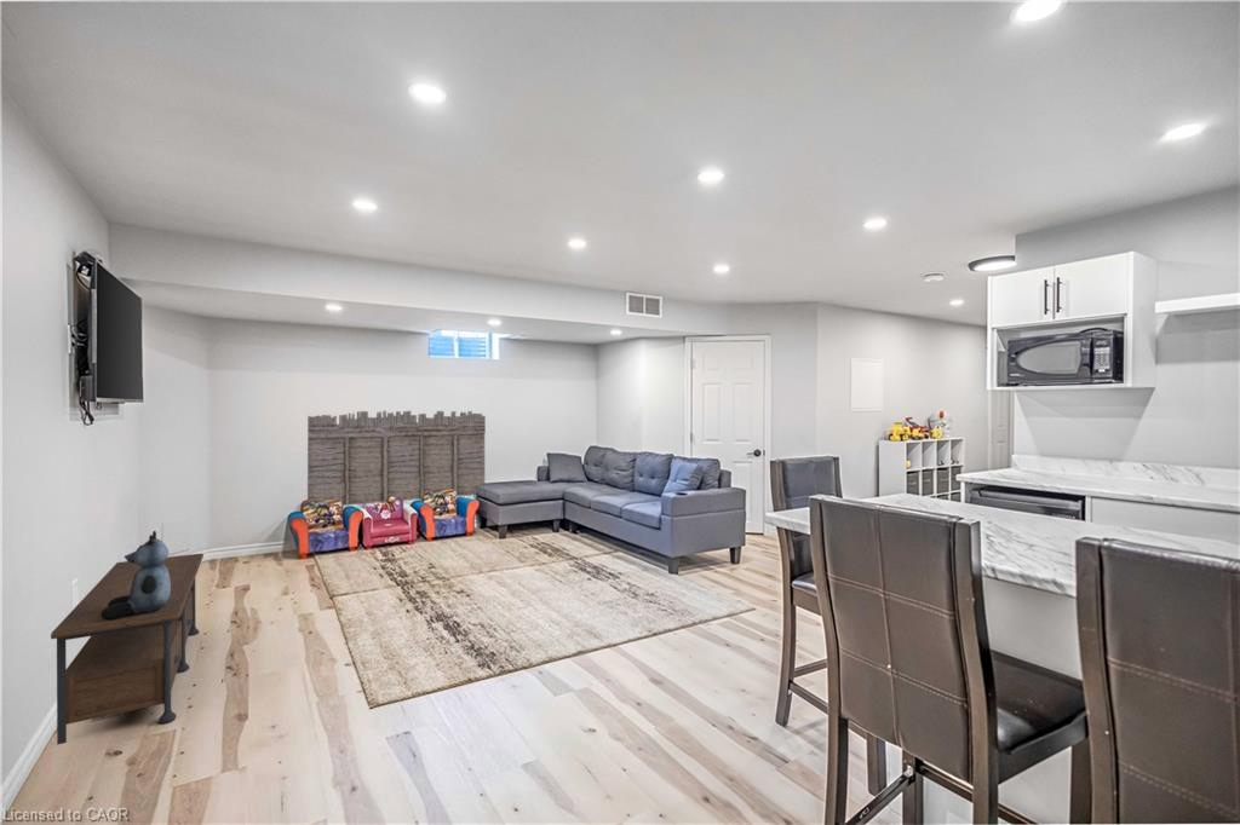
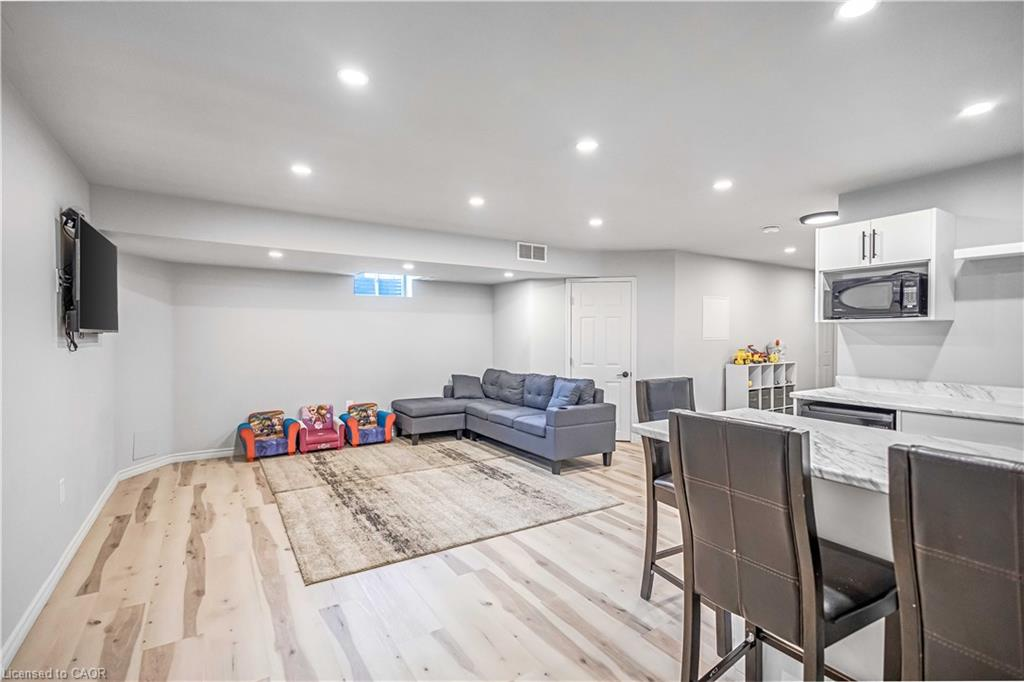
- media console [50,553,205,745]
- fence panel [306,410,487,507]
- teddy bear [101,530,171,619]
